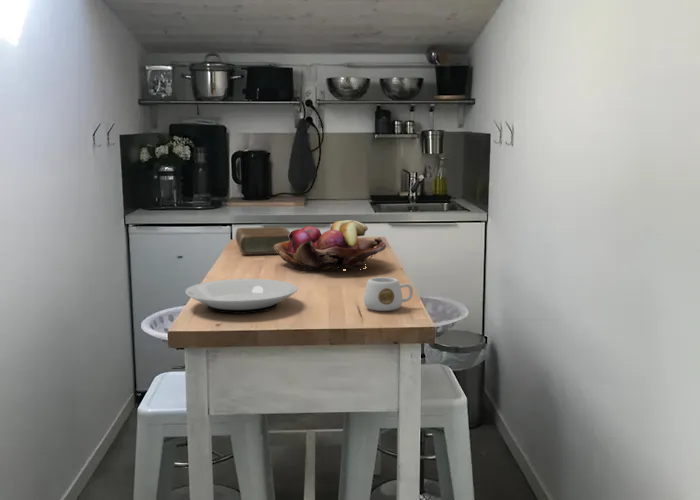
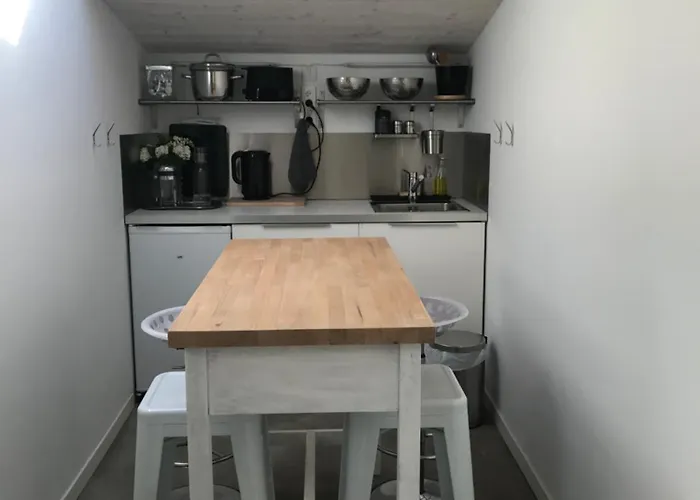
- mug [363,276,414,312]
- book [235,226,291,256]
- fruit basket [274,219,387,272]
- plate [185,278,299,315]
